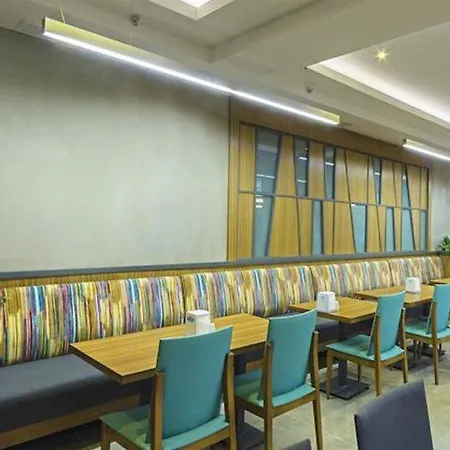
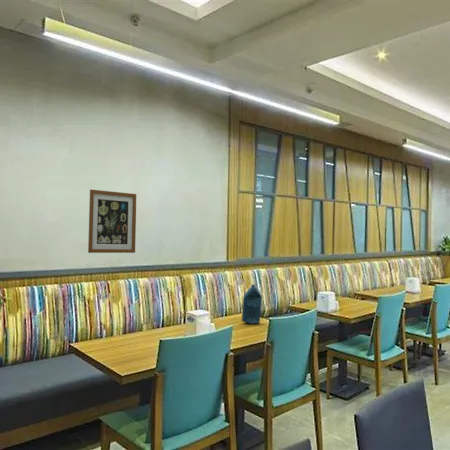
+ bottle [241,283,263,325]
+ wall art [87,189,137,254]
